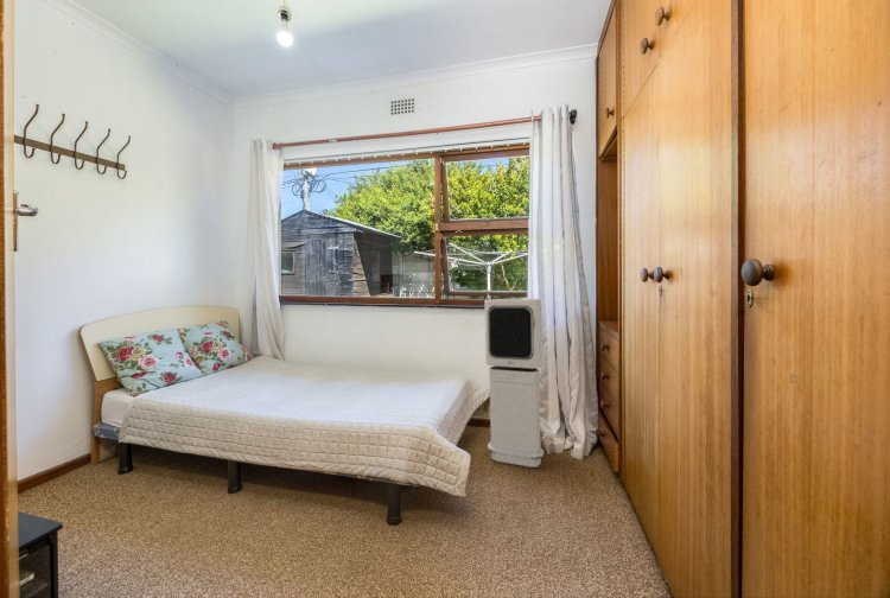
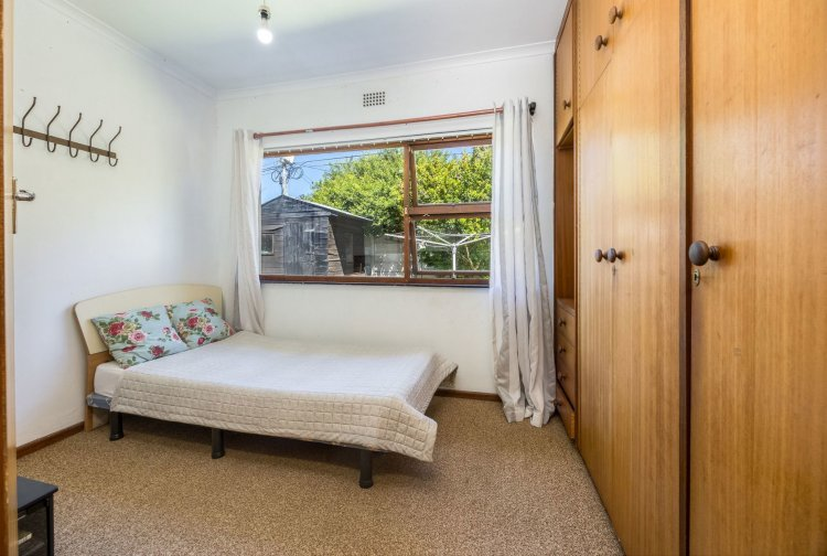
- air purifier [483,297,545,469]
